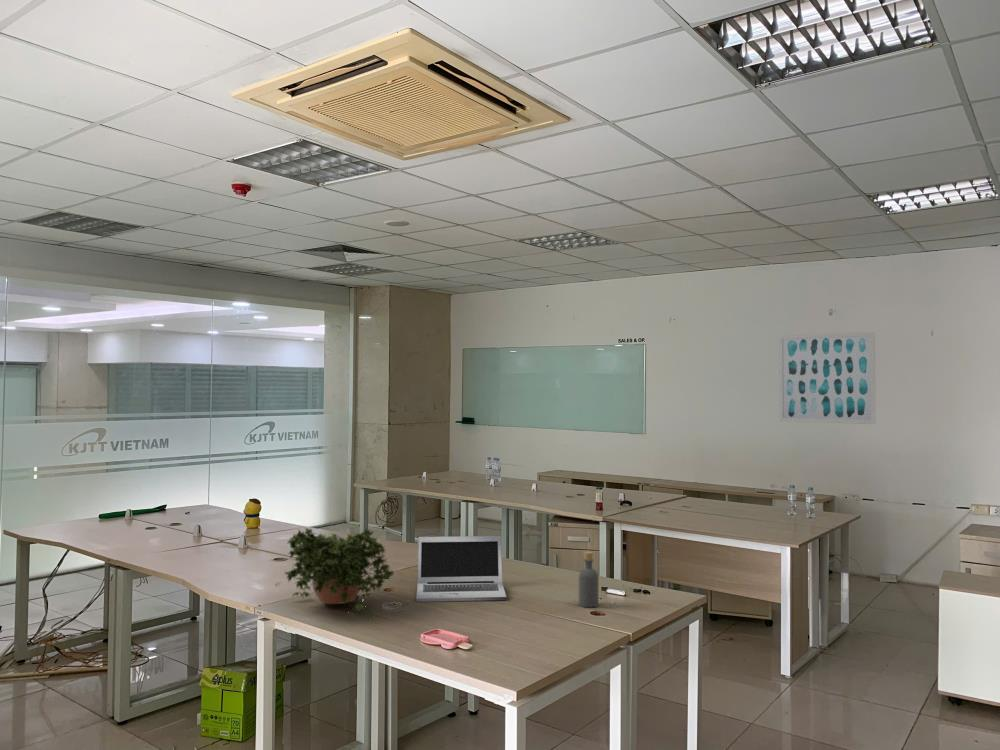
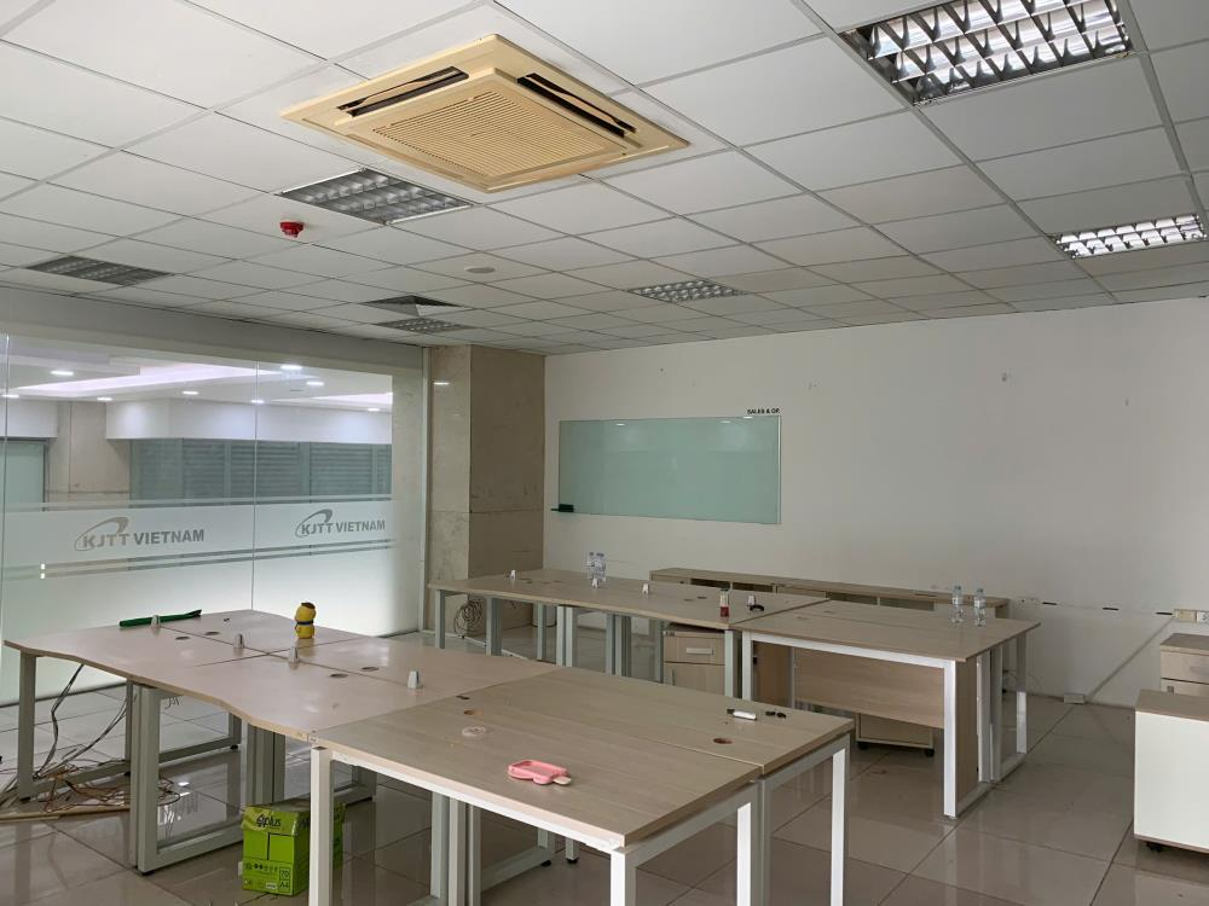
- bottle [578,550,599,608]
- wall art [778,331,876,425]
- laptop [415,535,507,603]
- potted plant [283,527,395,616]
